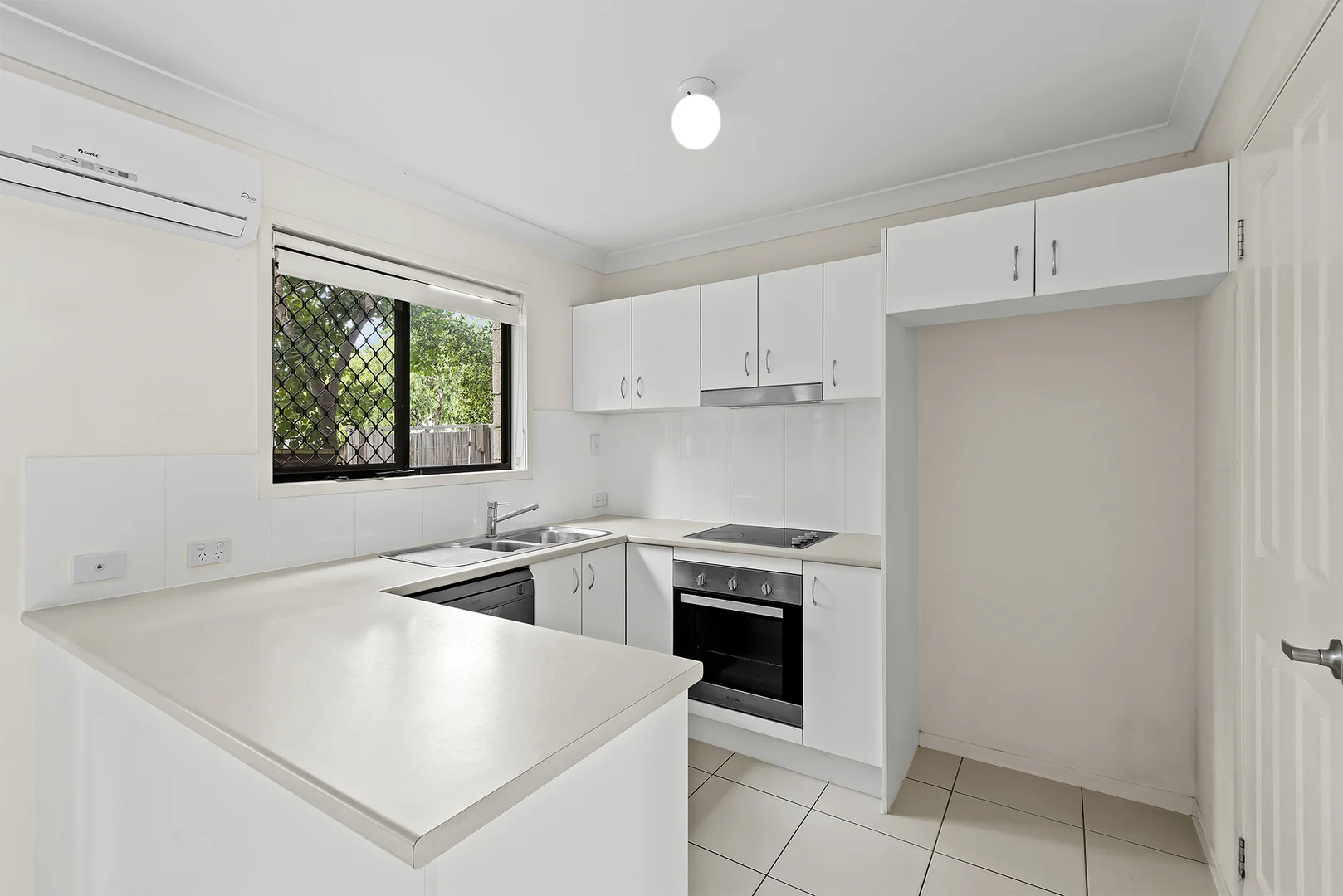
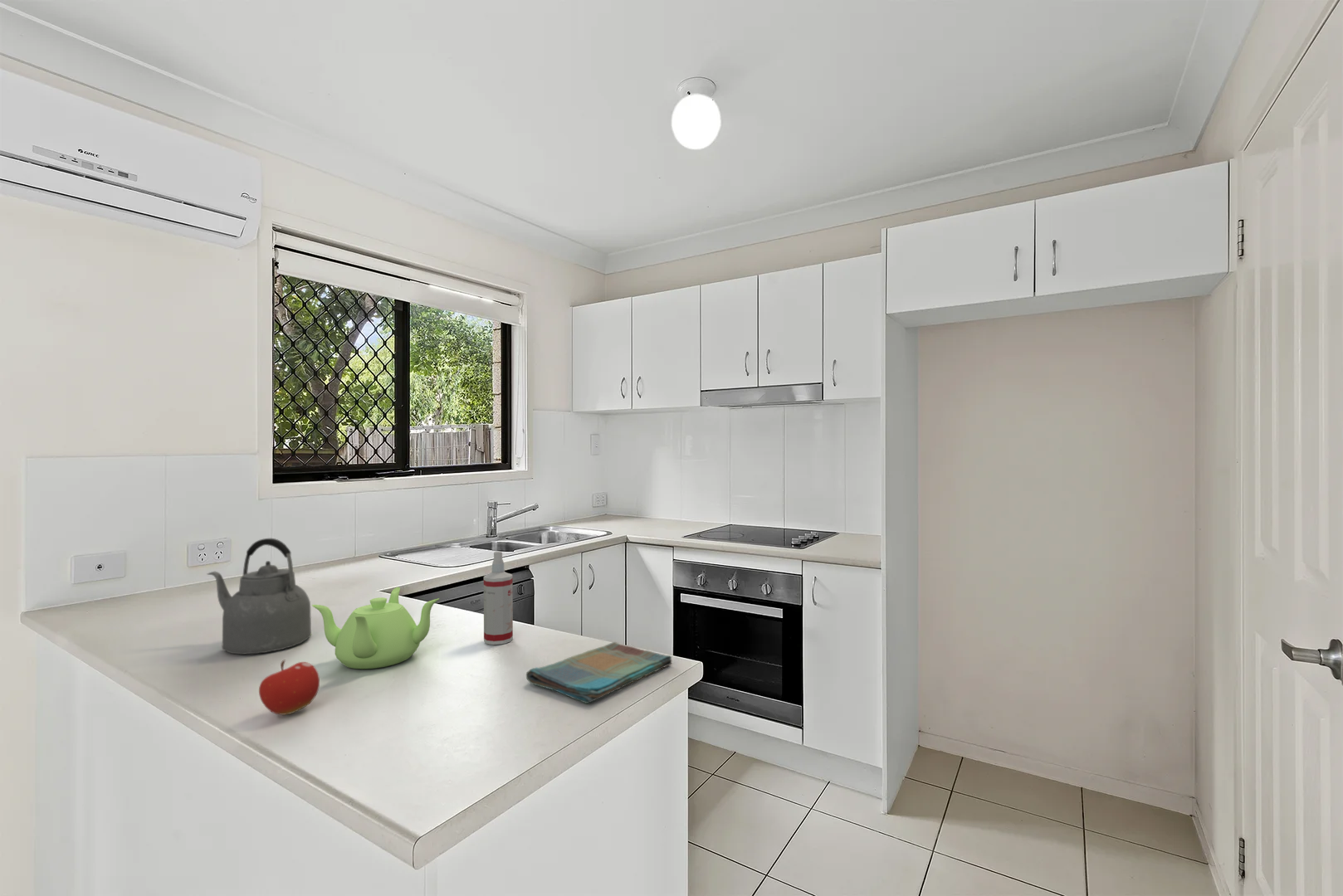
+ kettle [207,538,312,655]
+ teapot [311,587,440,670]
+ dish towel [525,641,673,704]
+ fruit [258,660,320,716]
+ spray bottle [483,551,514,645]
